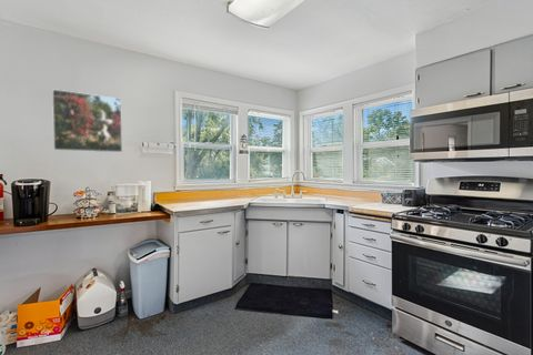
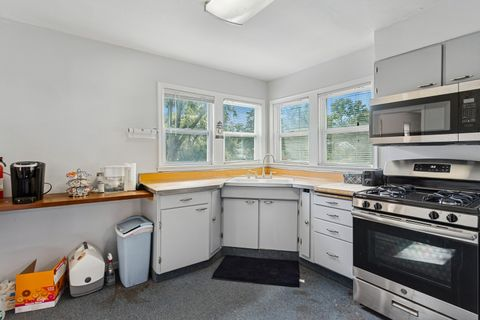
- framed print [51,88,123,153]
